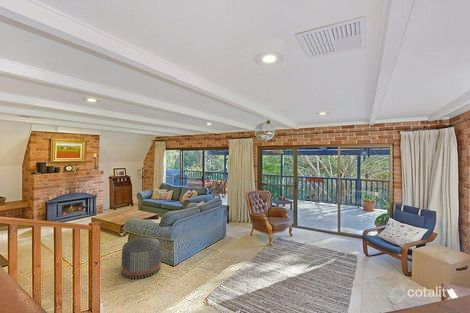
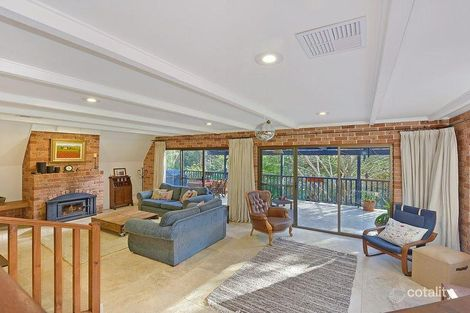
- pouf [121,237,162,280]
